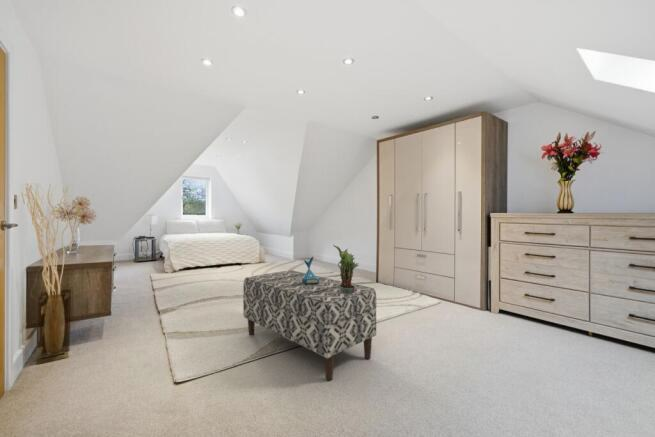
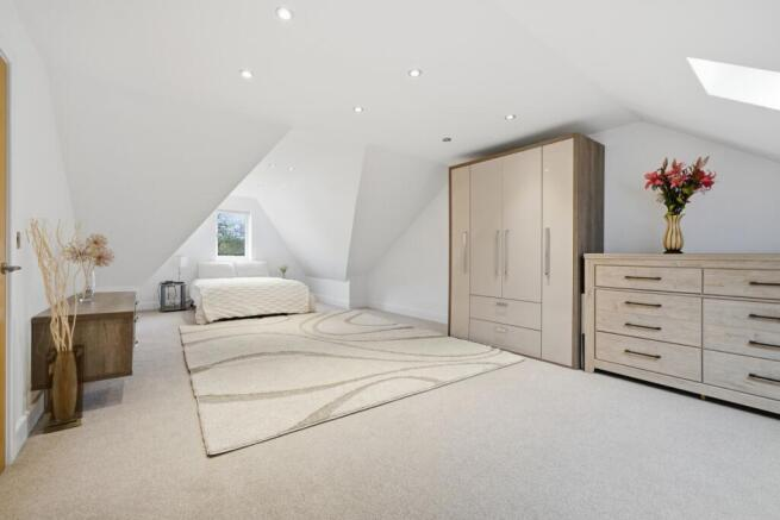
- potted plant [332,244,359,294]
- gift bag [302,256,319,285]
- bench [242,269,377,381]
